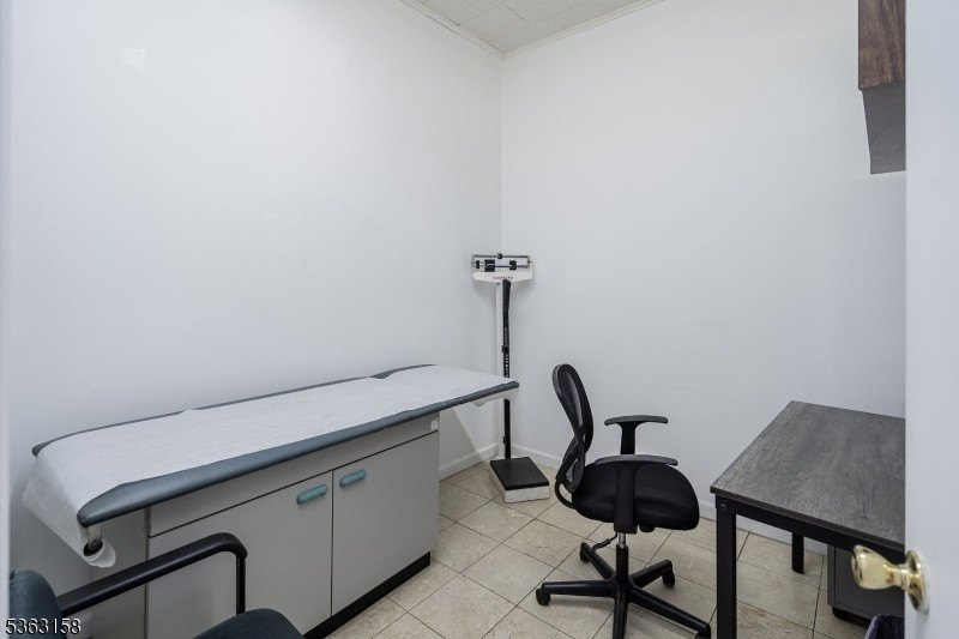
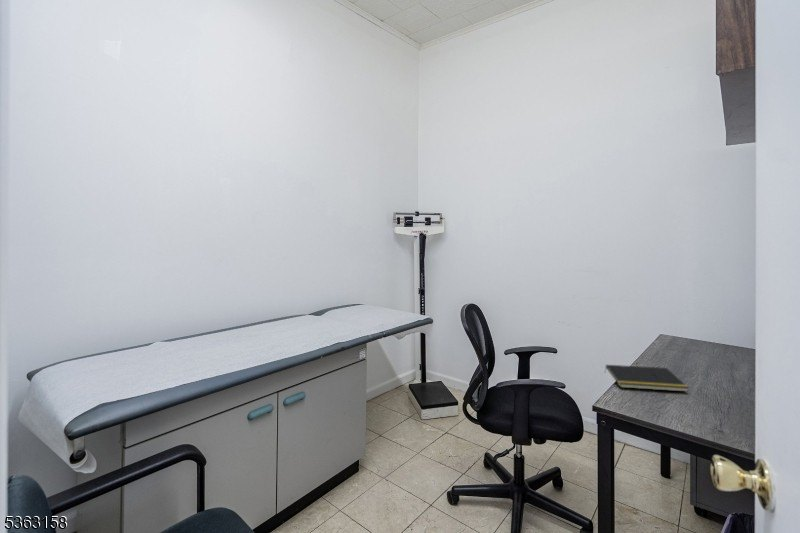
+ notepad [604,364,690,393]
